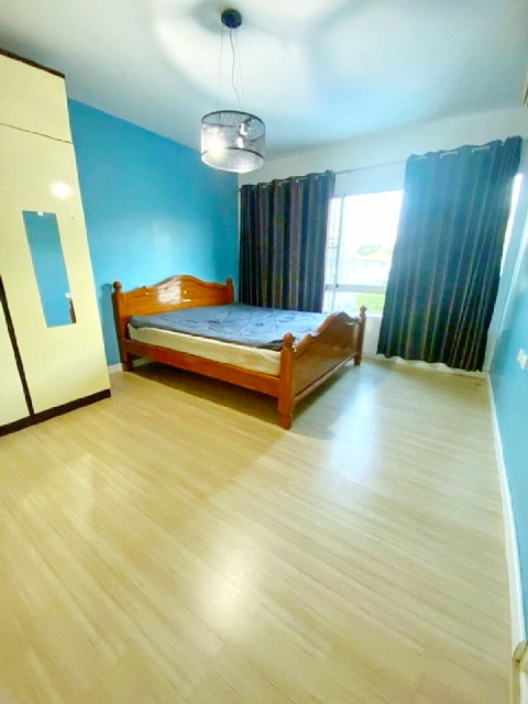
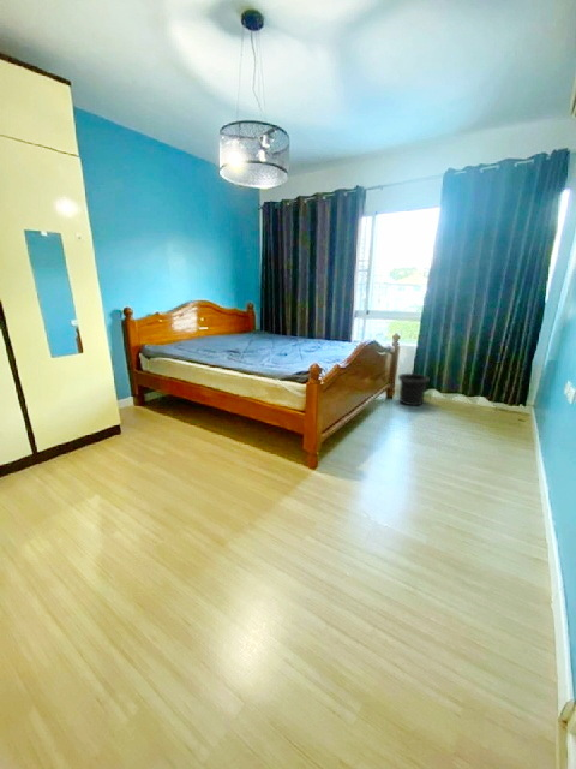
+ trash can [397,372,431,407]
